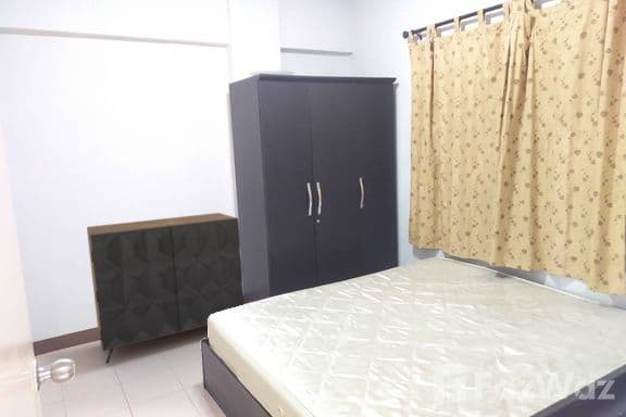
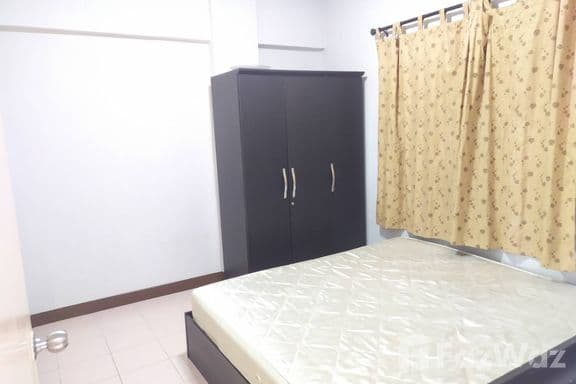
- dresser [86,212,246,365]
